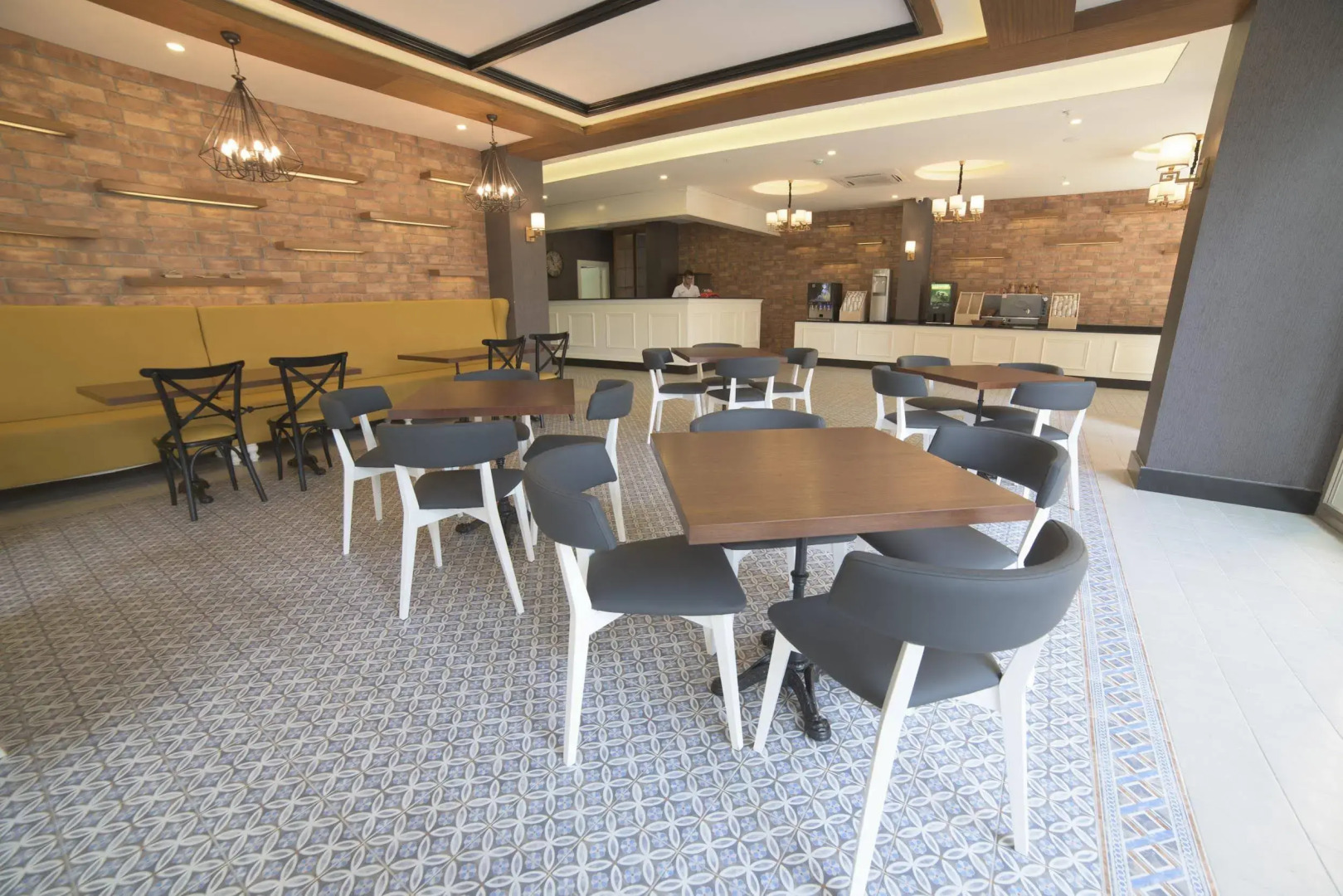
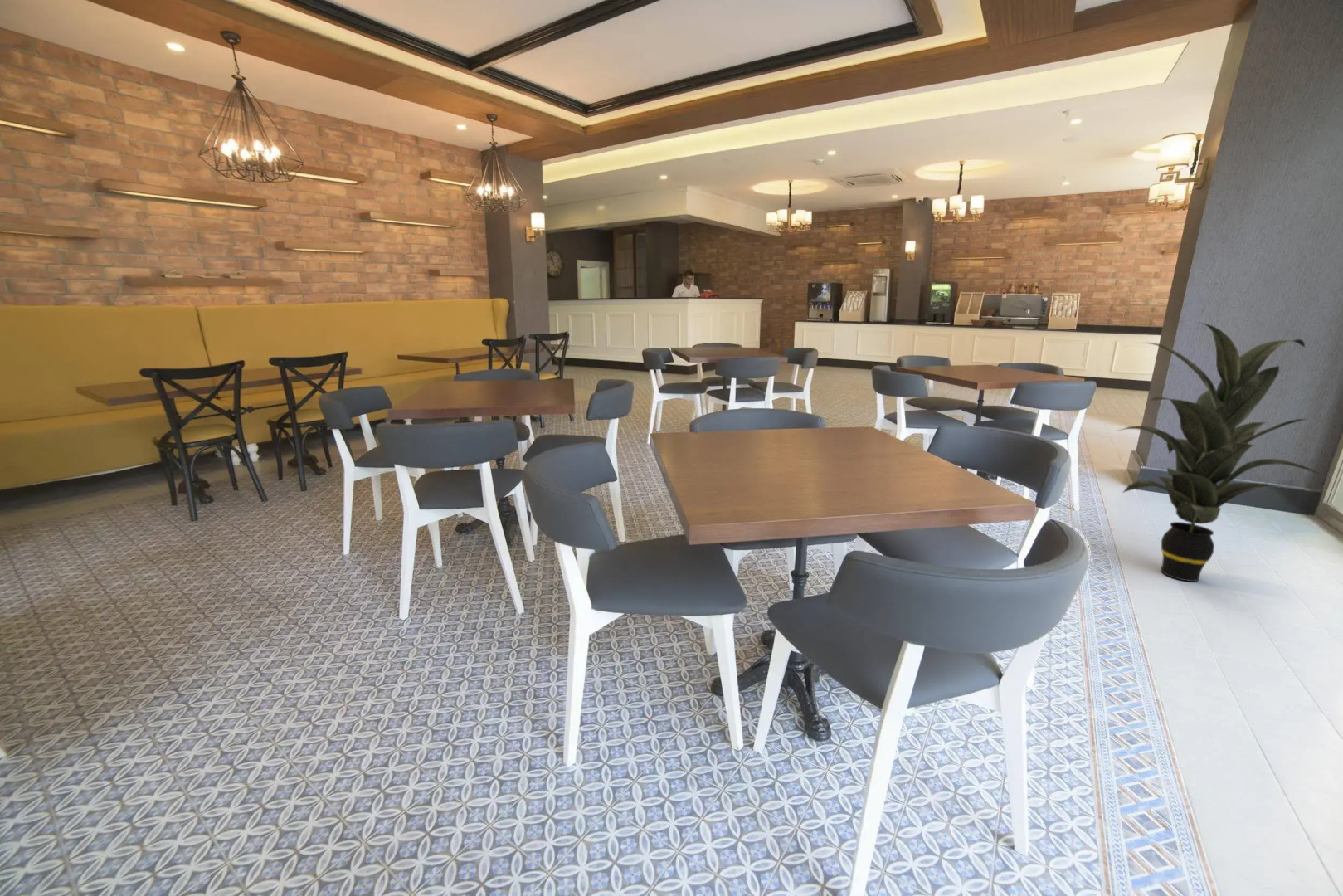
+ indoor plant [1115,321,1329,582]
